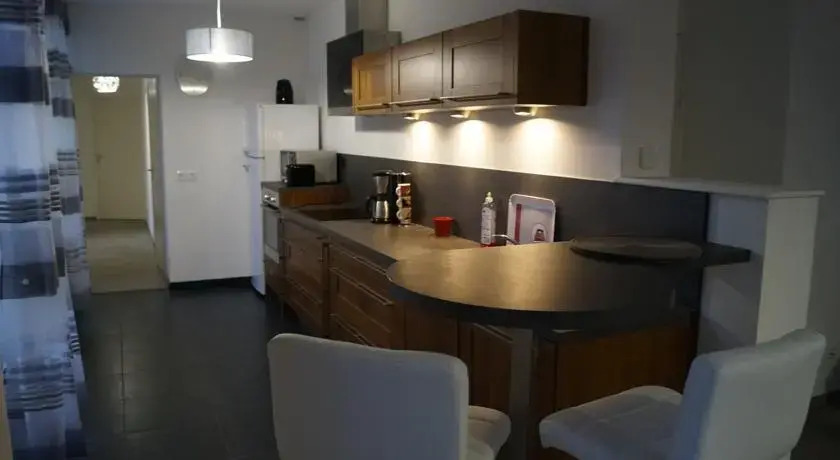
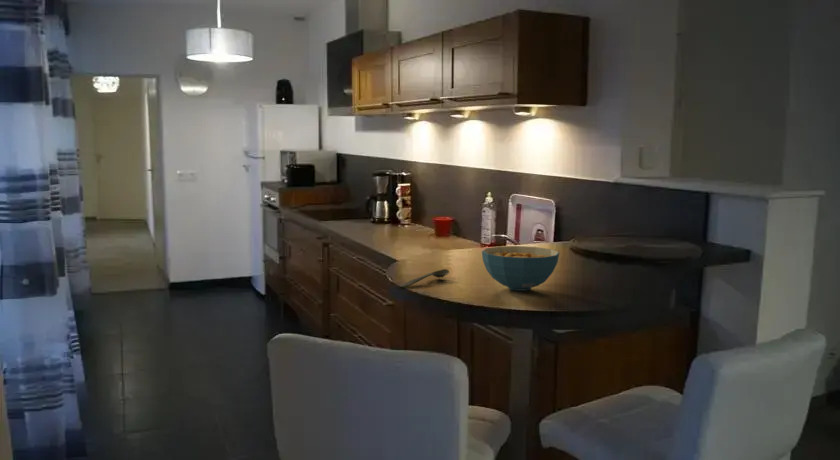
+ cereal bowl [481,245,560,292]
+ spoon [399,268,450,288]
